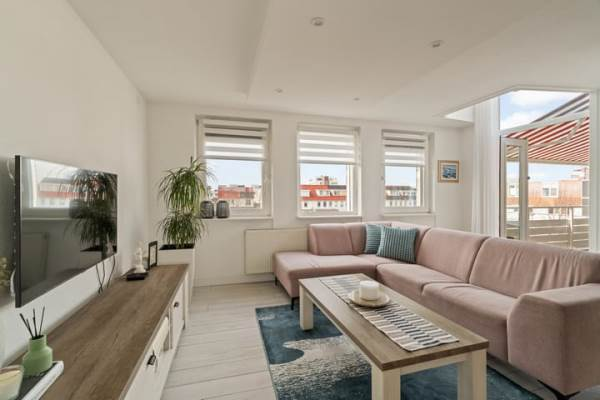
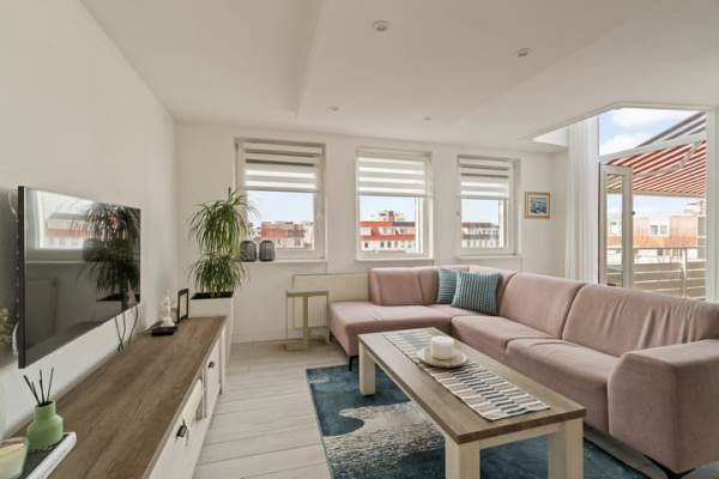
+ side table [284,286,331,352]
